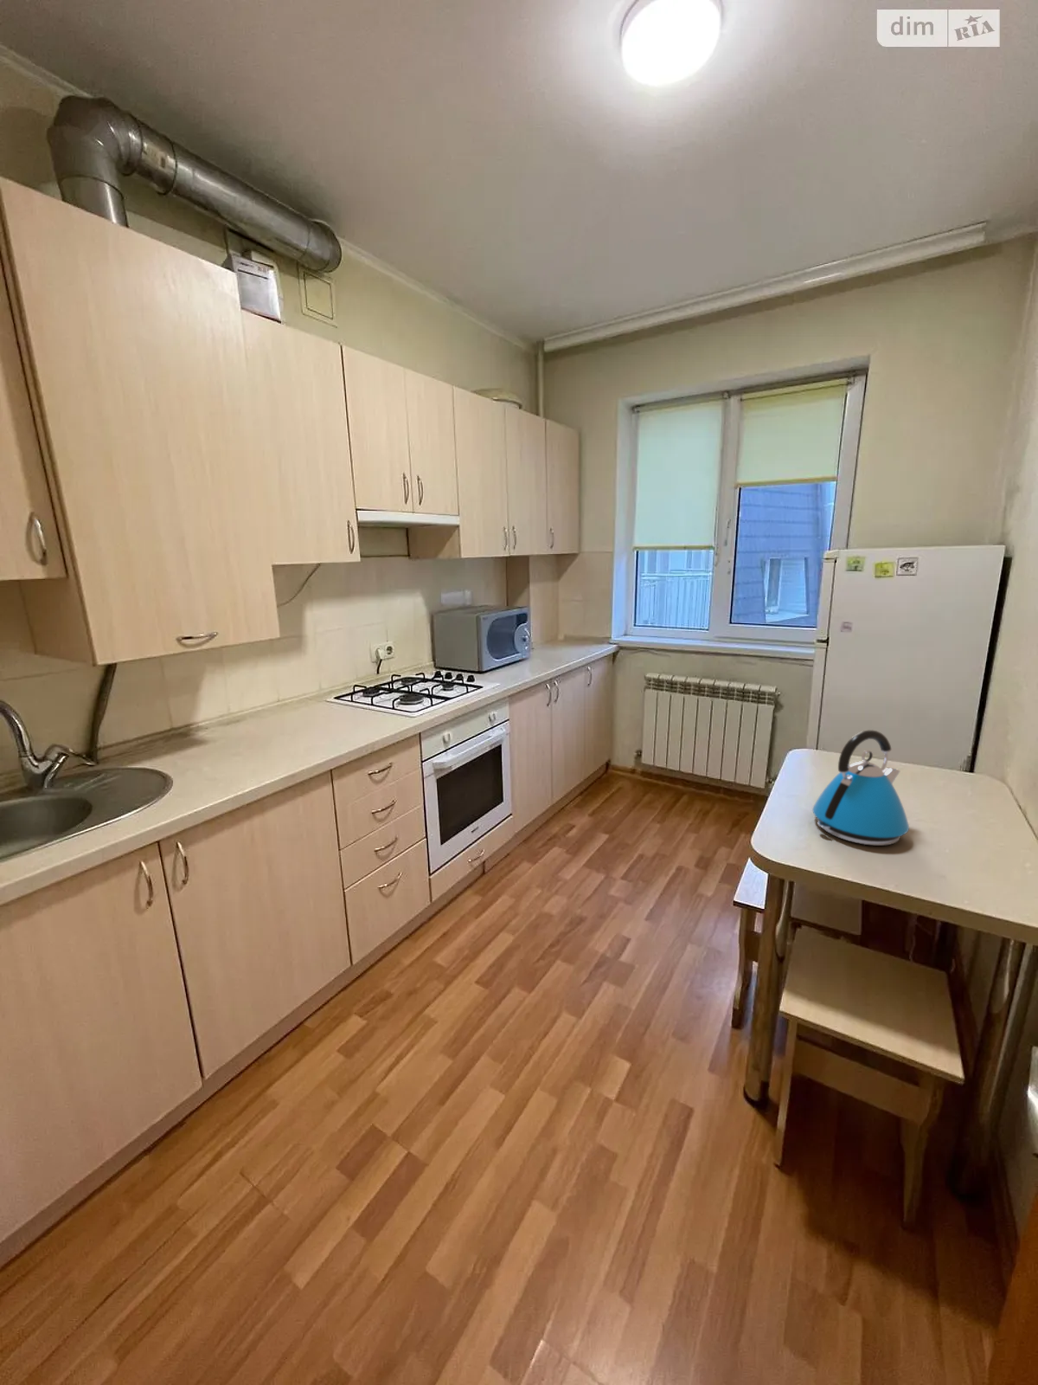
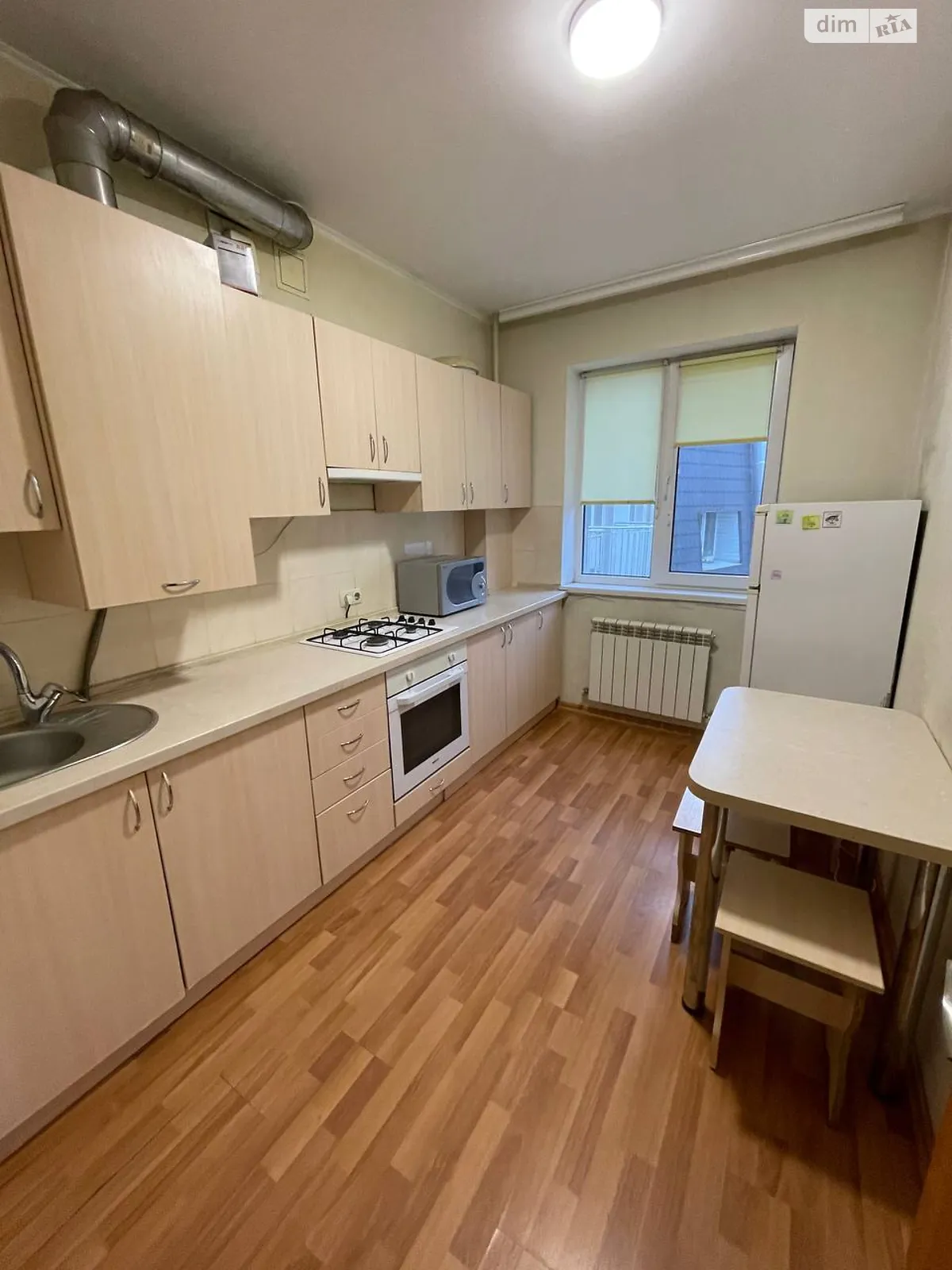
- kettle [811,728,910,846]
